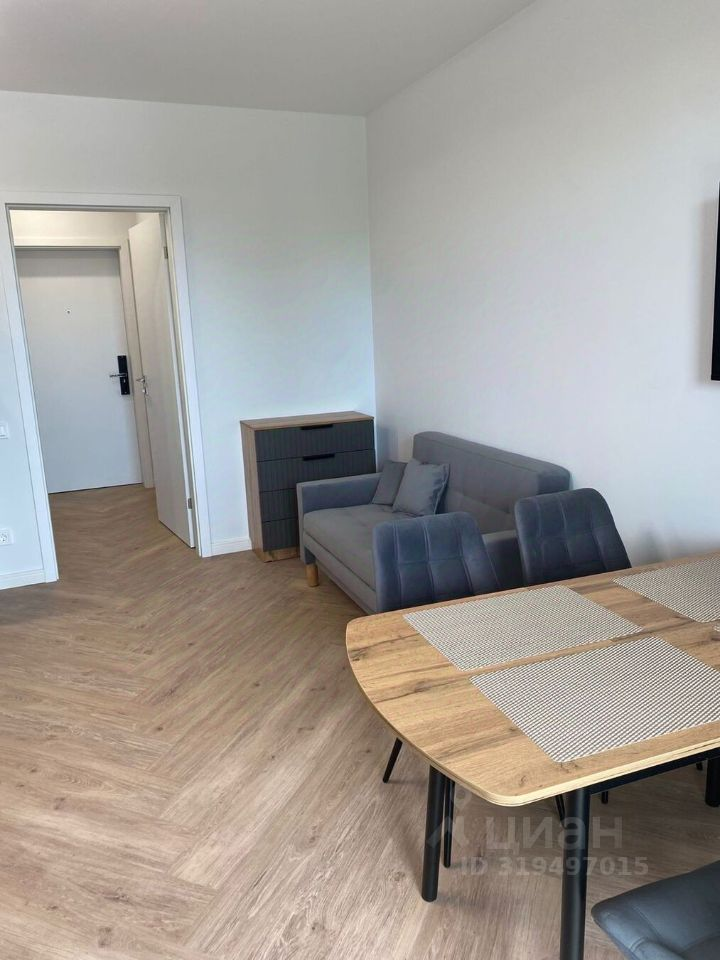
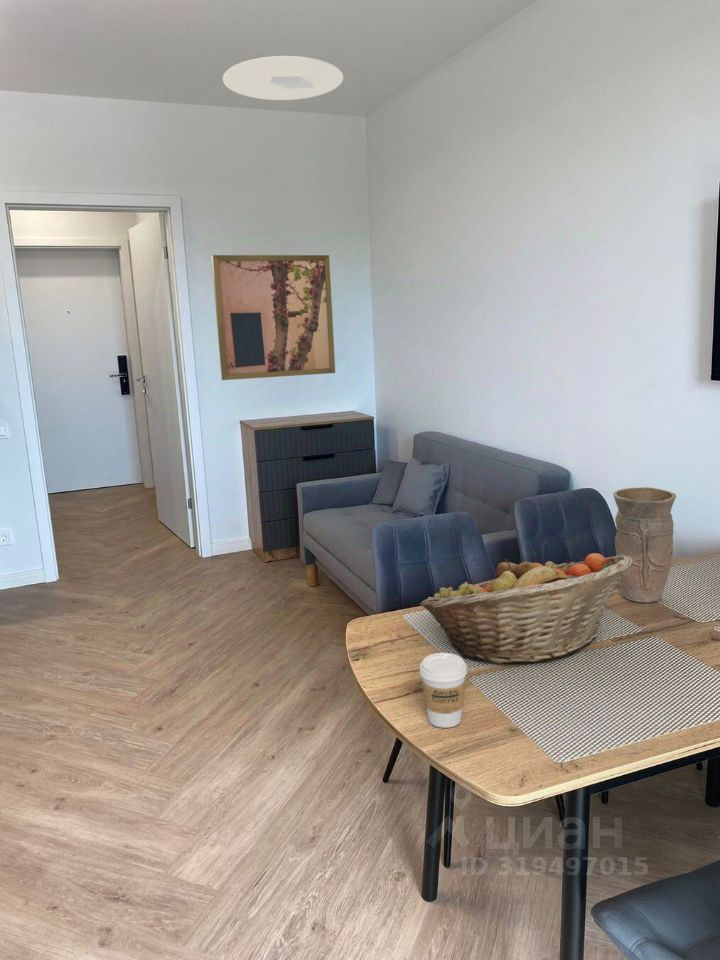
+ wall art [211,254,336,381]
+ coffee cup [419,652,468,729]
+ ceiling light [222,55,344,101]
+ fruit basket [419,552,633,665]
+ vase [612,486,677,604]
